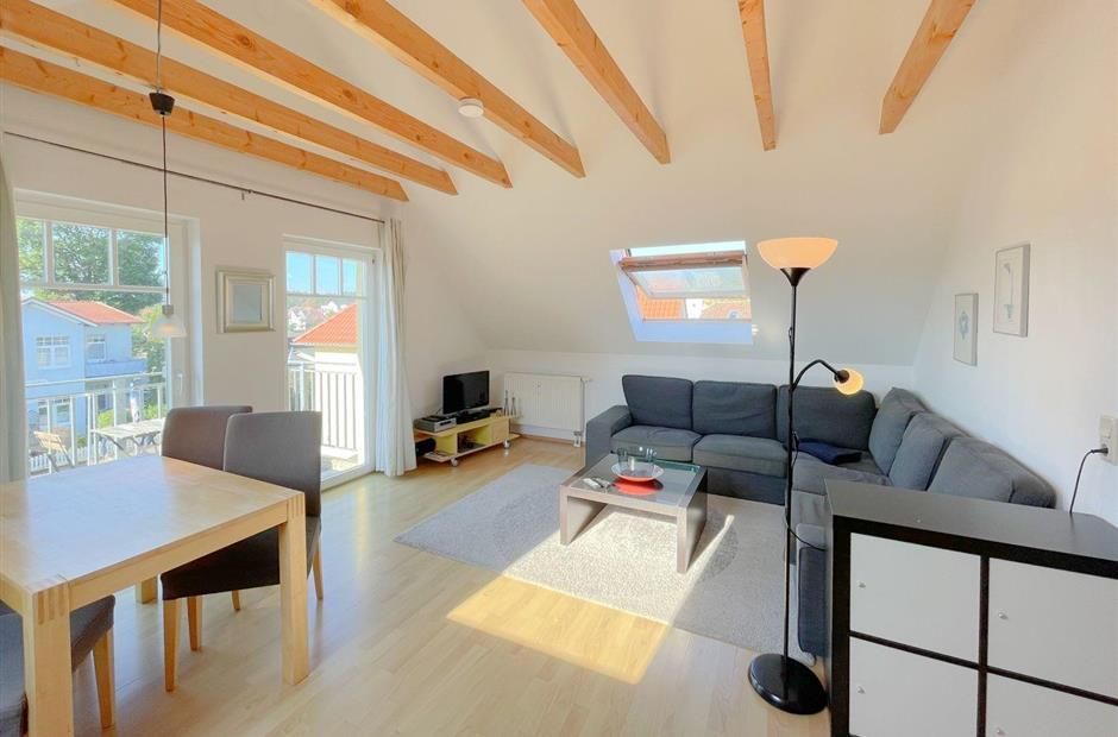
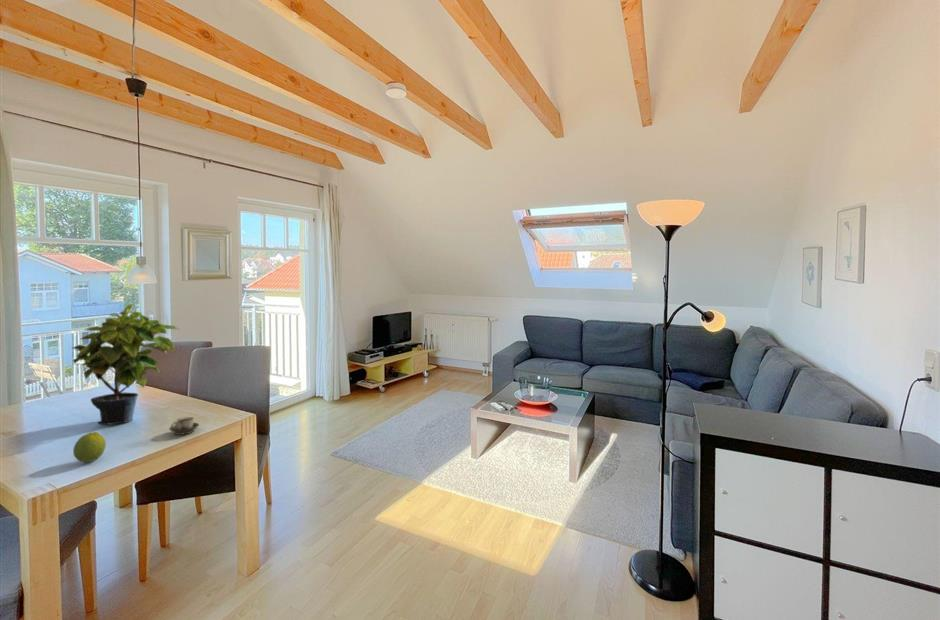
+ fruit [72,431,107,464]
+ cup [168,416,200,436]
+ potted plant [72,303,180,426]
